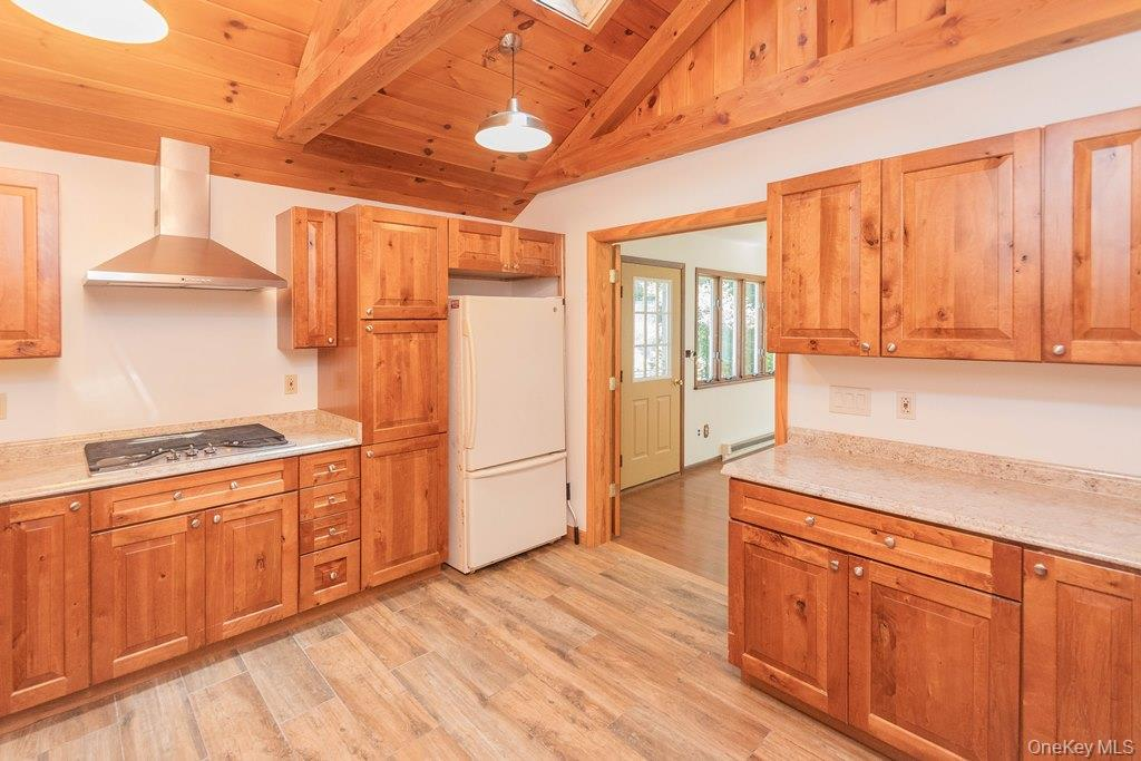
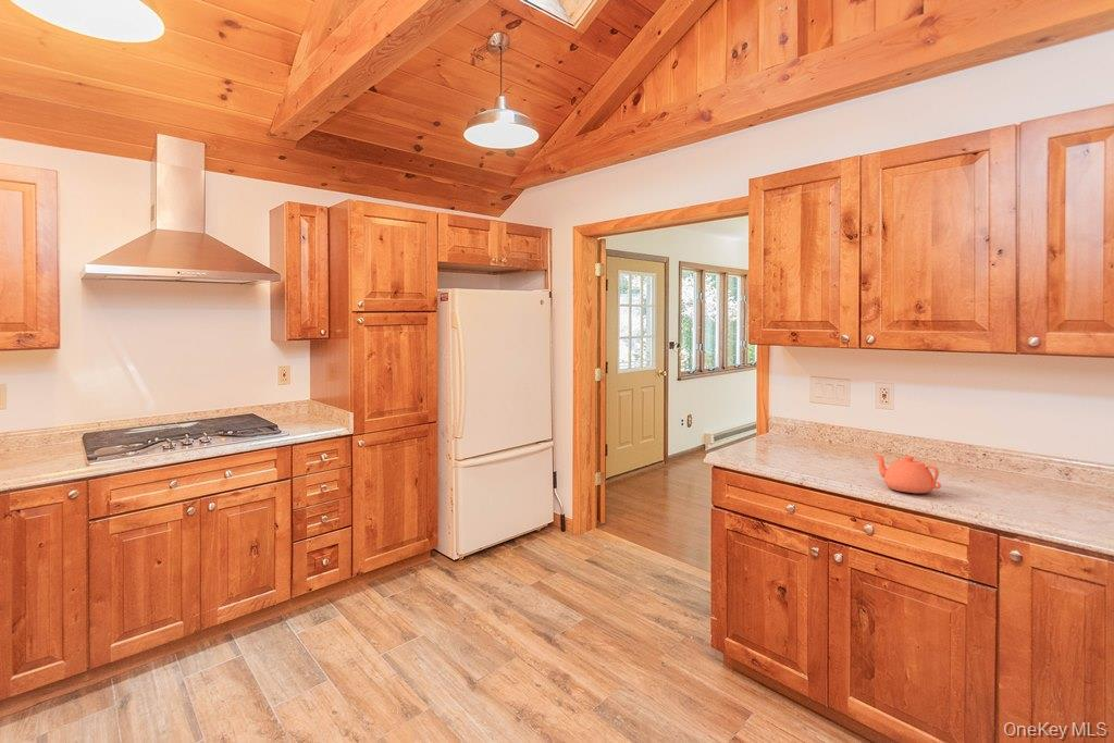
+ teapot [872,451,942,494]
